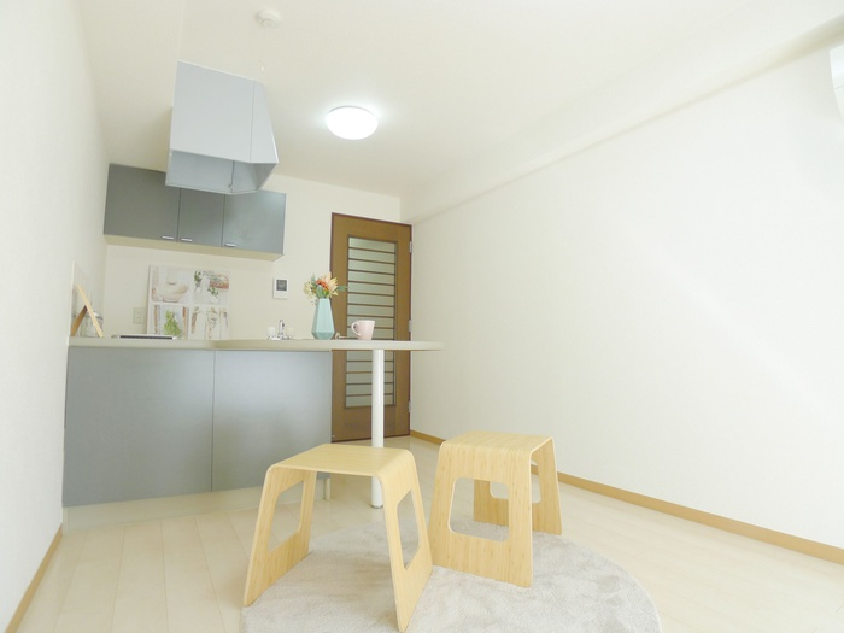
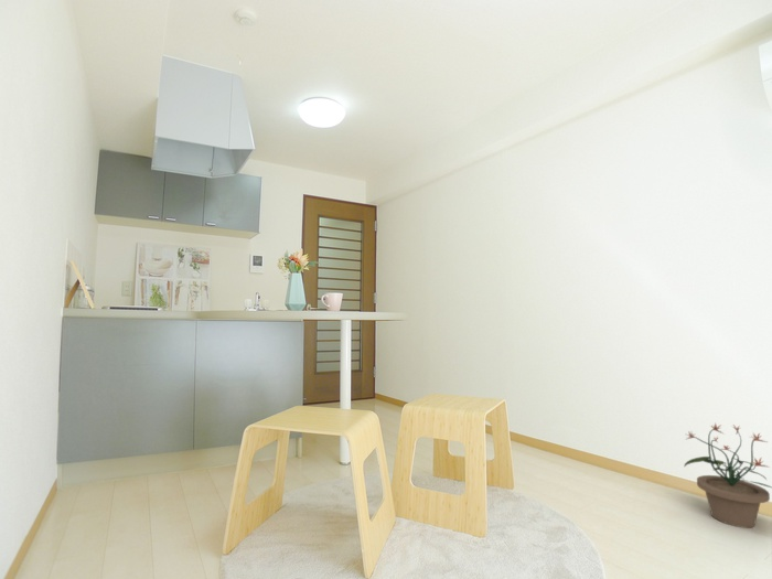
+ potted plant [684,421,772,529]
